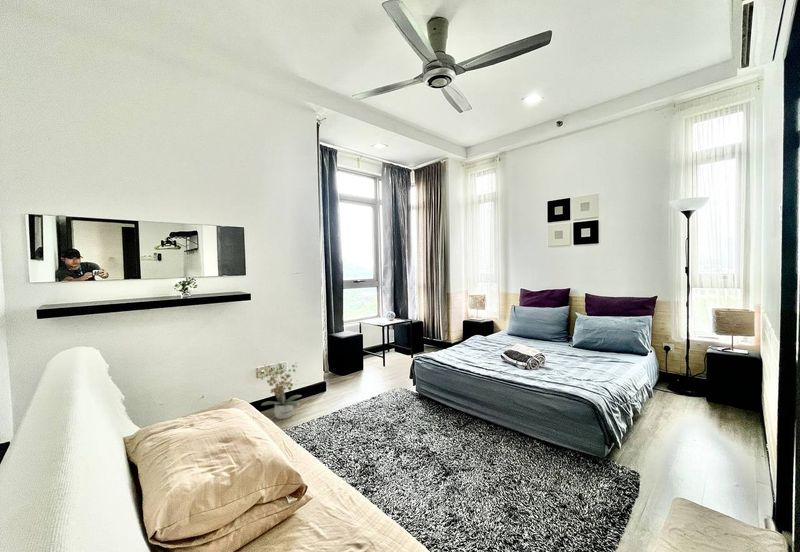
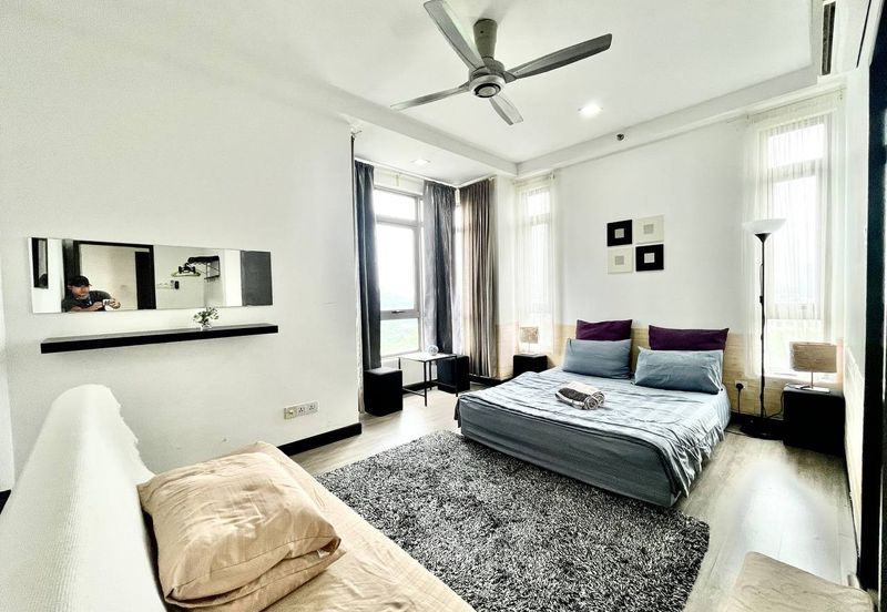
- potted plant [255,361,303,420]
